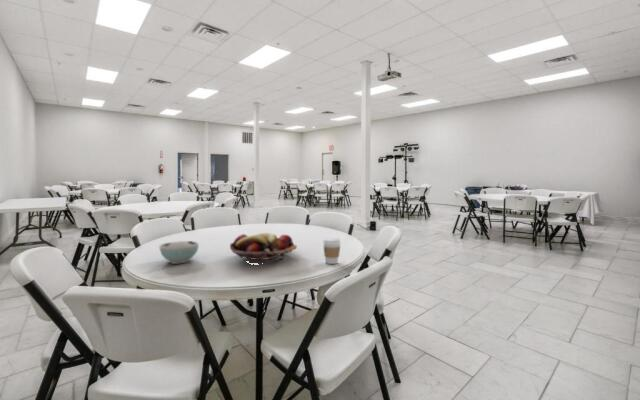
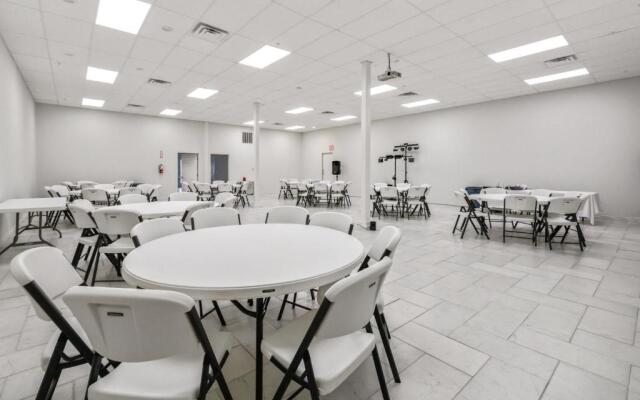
- bowl [158,240,200,265]
- coffee cup [322,237,342,265]
- fruit basket [229,232,298,263]
